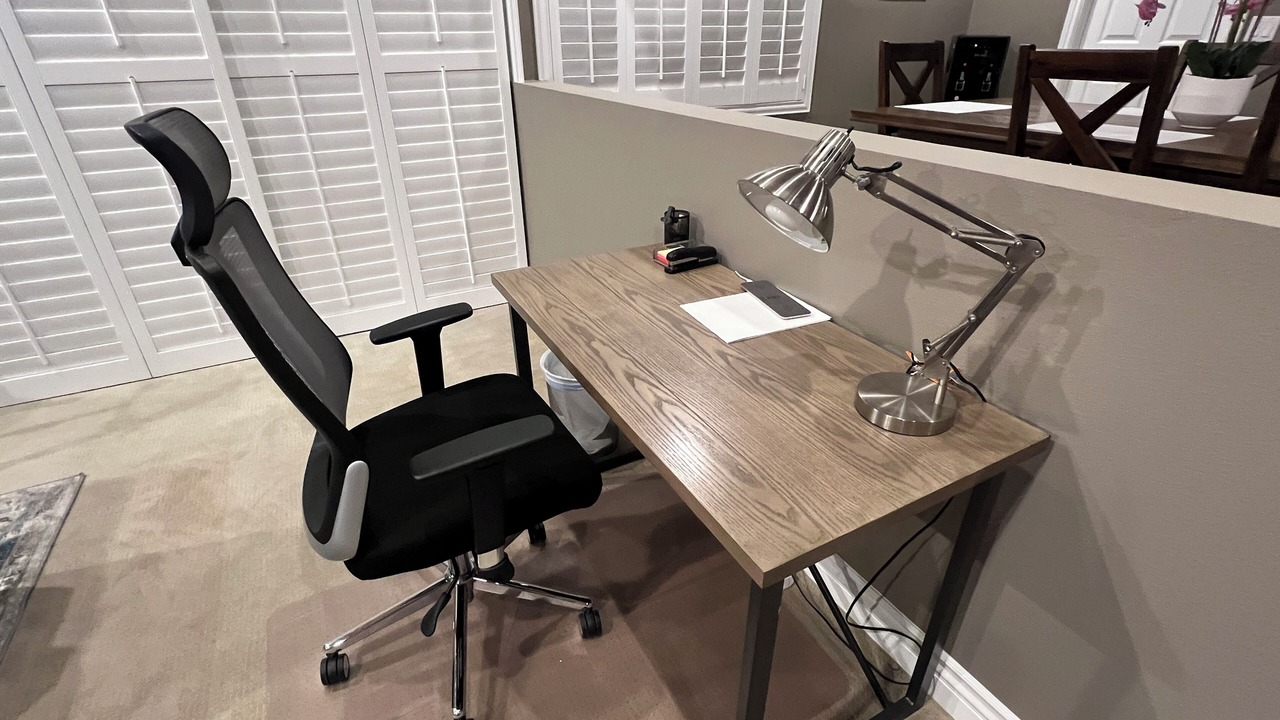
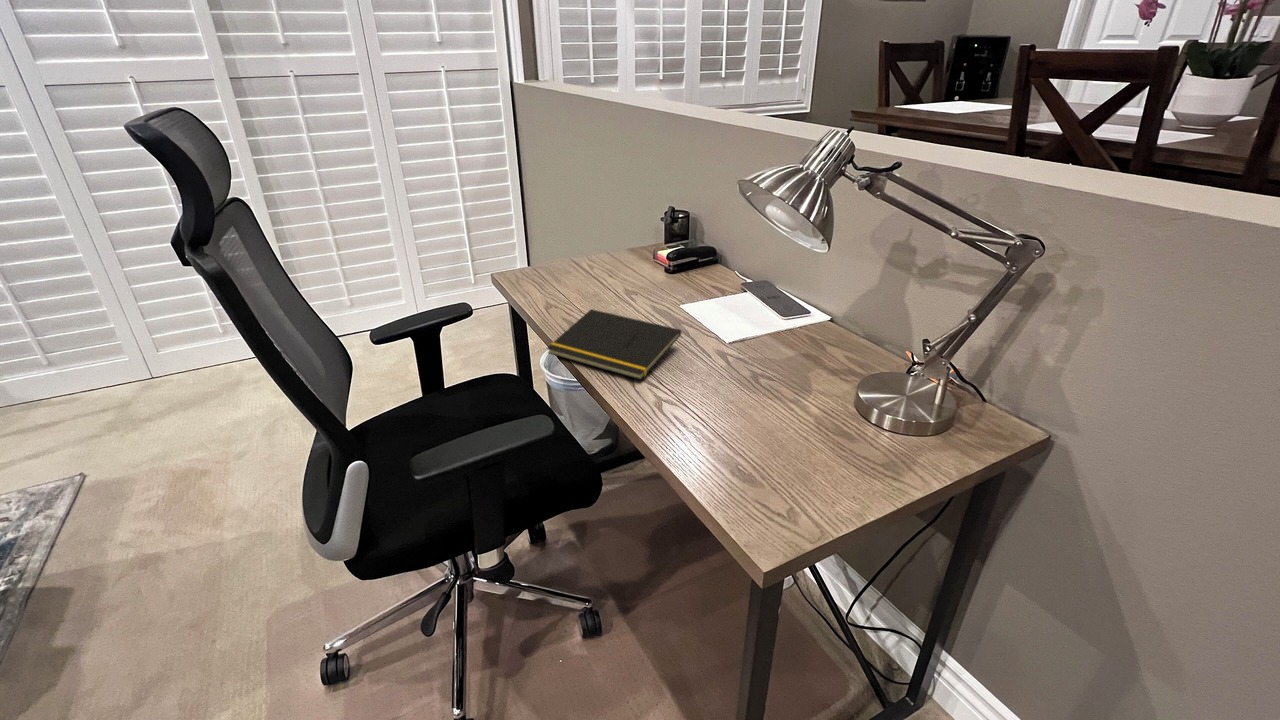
+ notepad [546,308,682,381]
